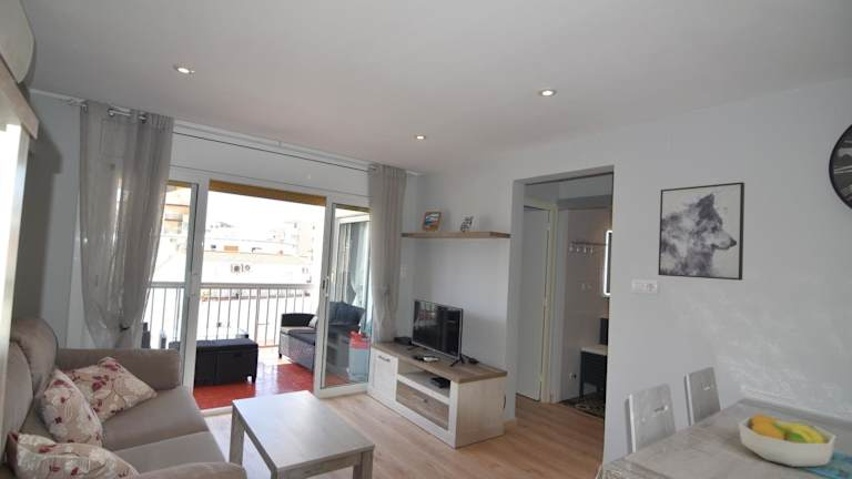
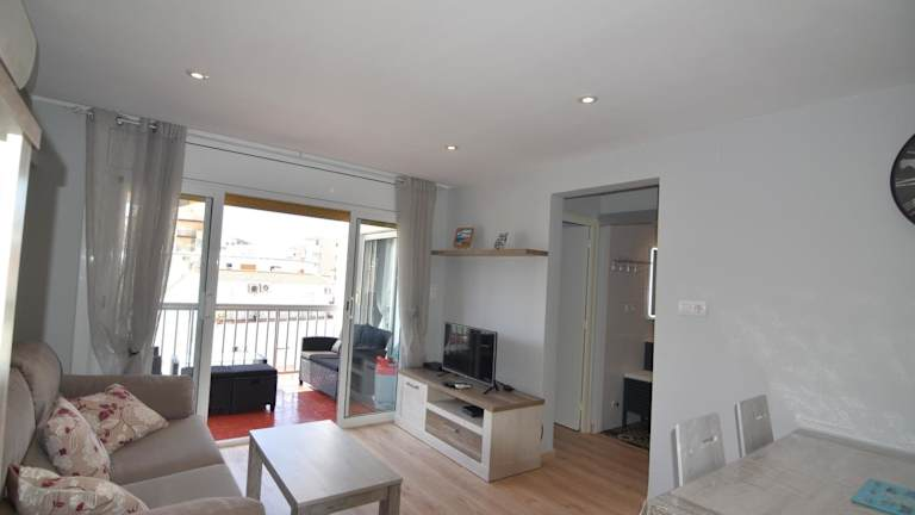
- fruit bowl [738,412,838,468]
- wall art [657,181,746,282]
